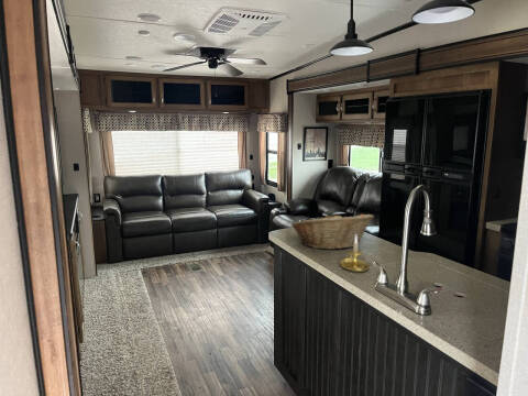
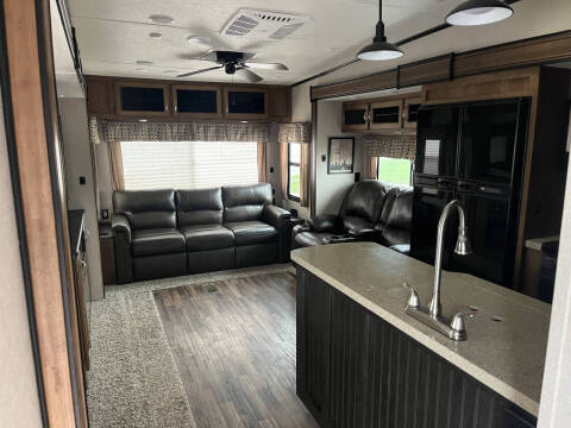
- candle holder [339,235,372,273]
- fruit basket [290,212,375,251]
